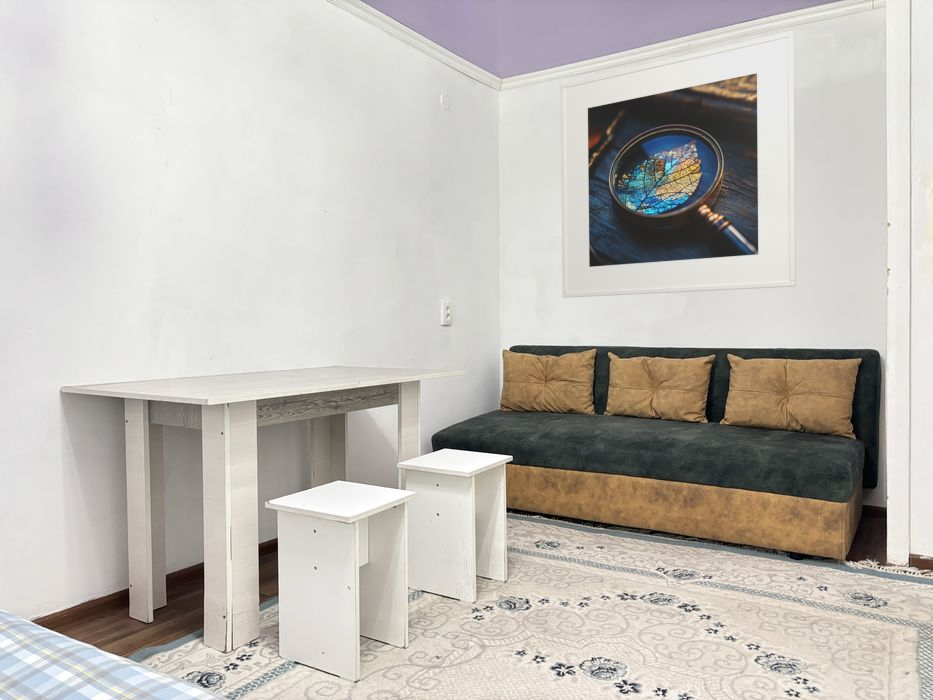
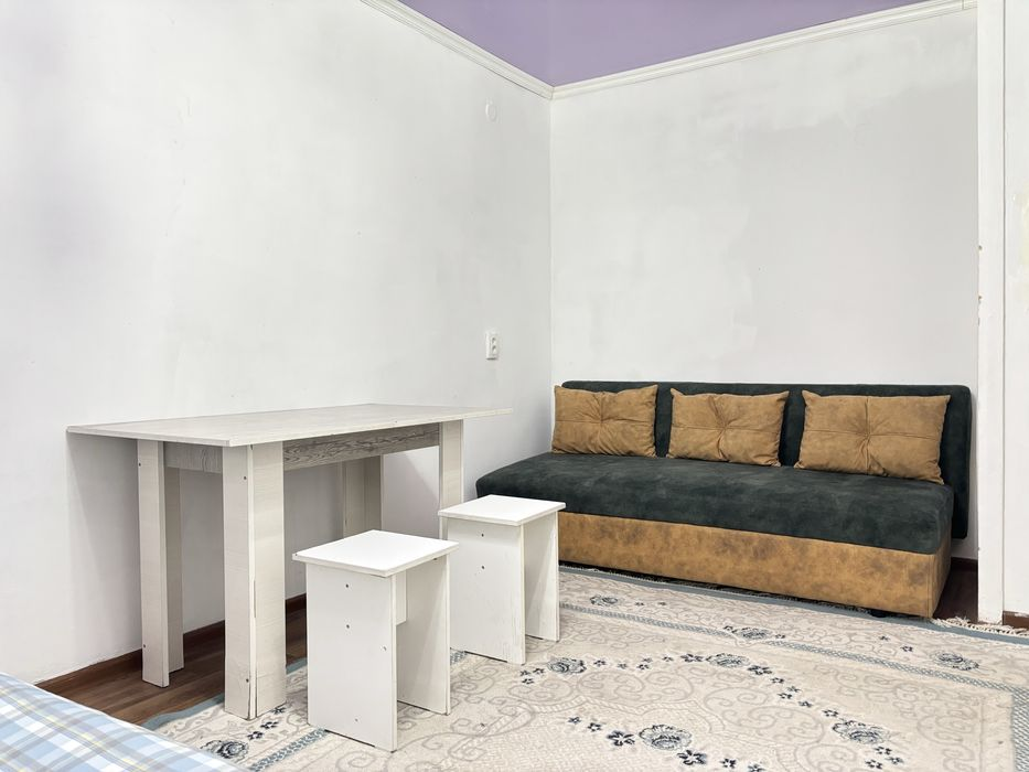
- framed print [559,30,797,299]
